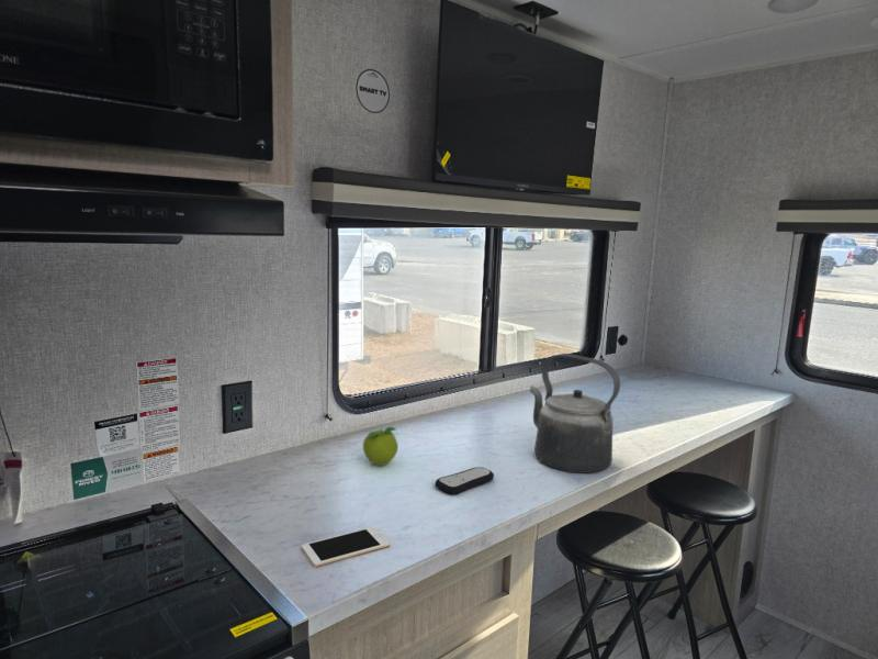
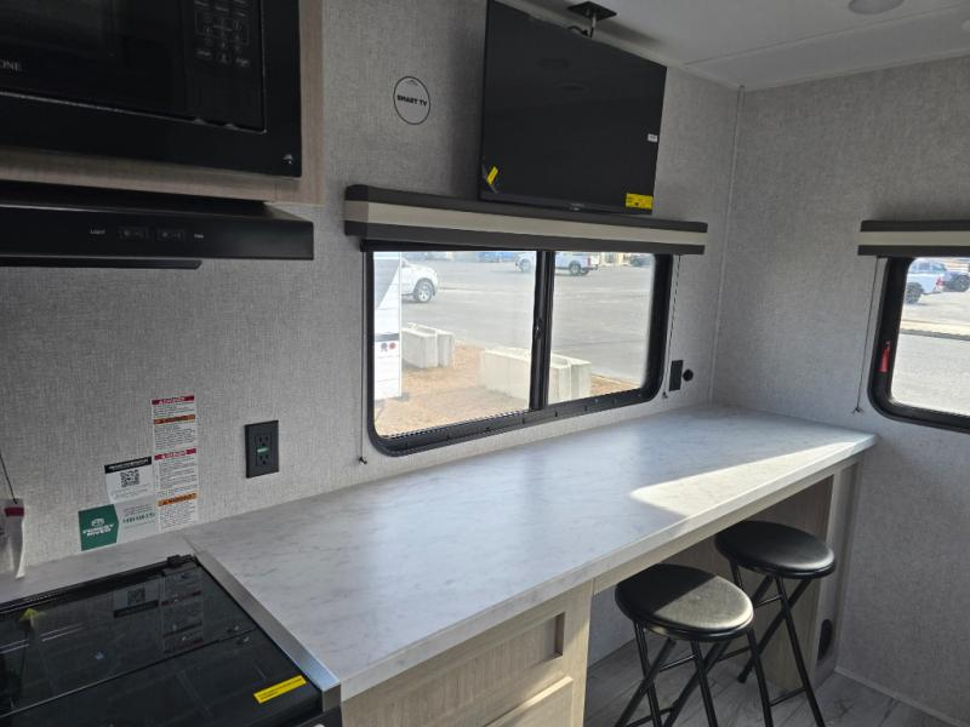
- cell phone [301,526,391,568]
- fruit [362,426,399,467]
- kettle [529,353,621,473]
- remote control [435,466,495,495]
